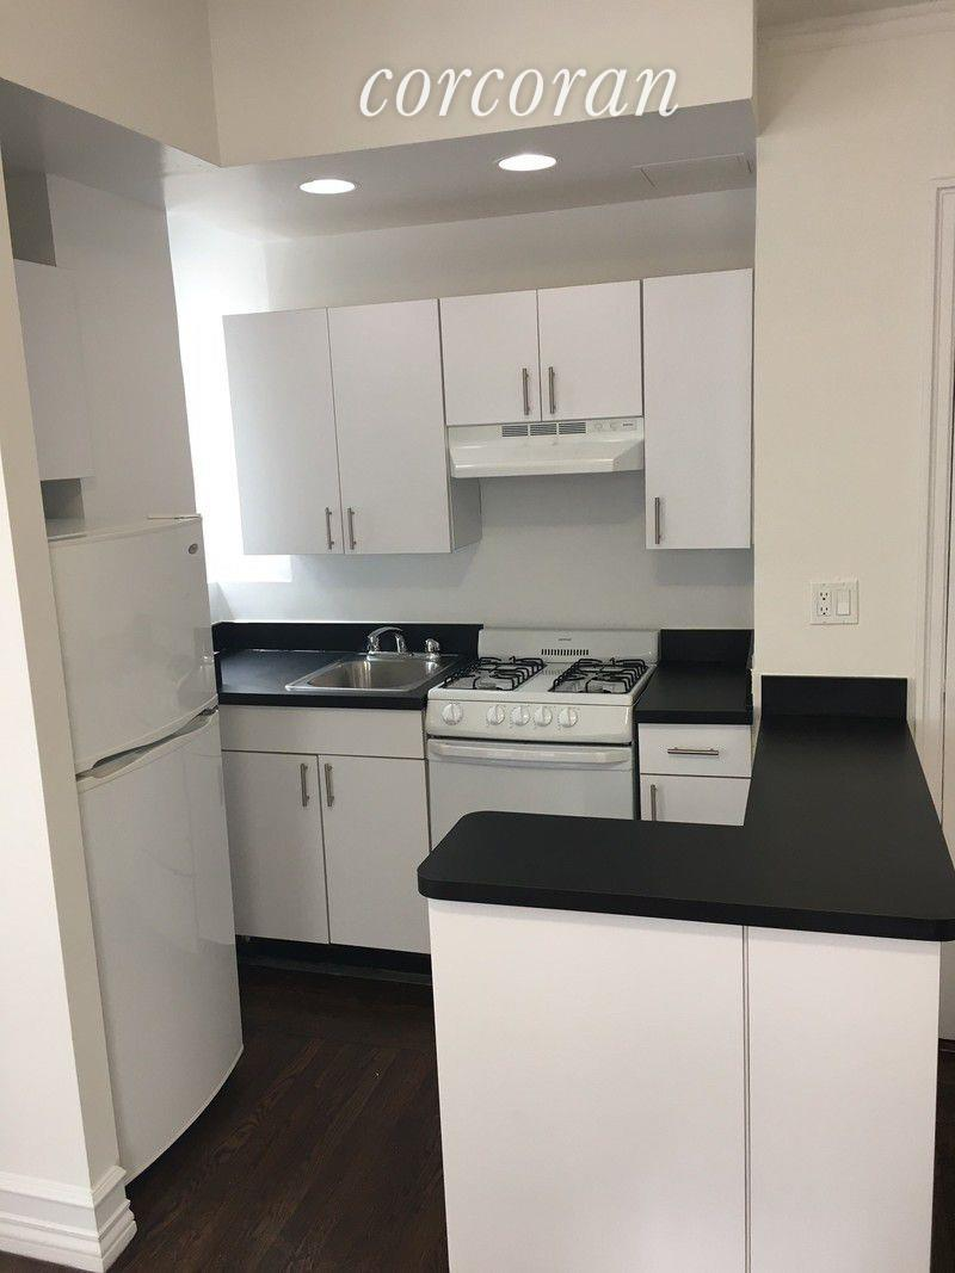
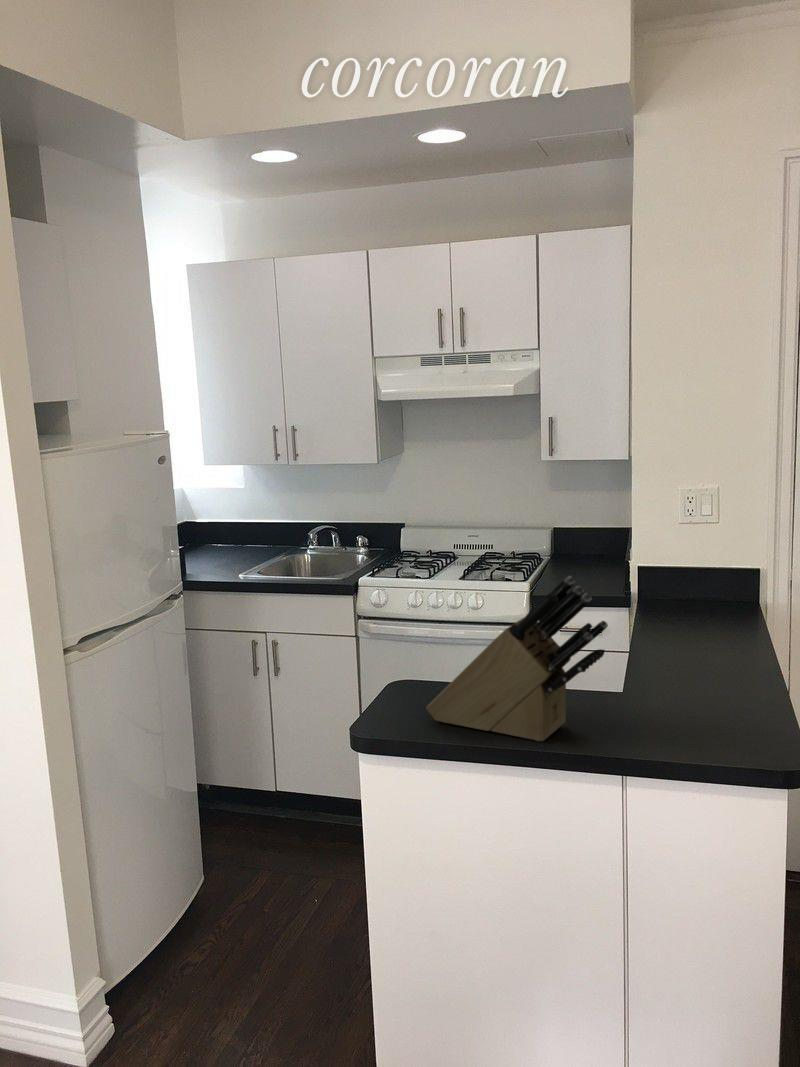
+ knife block [425,575,609,742]
